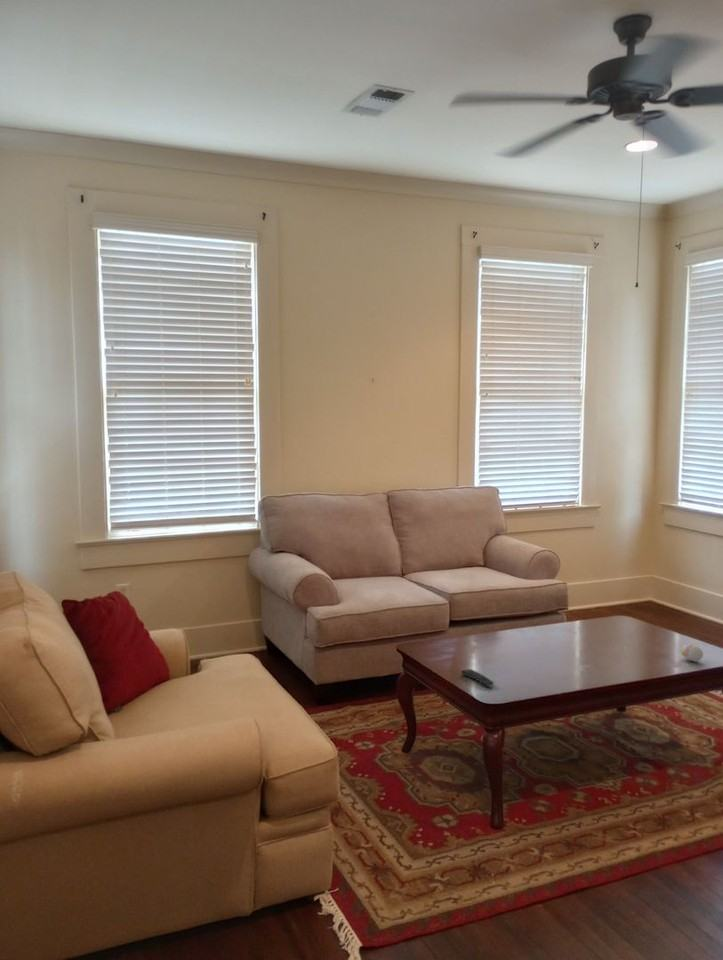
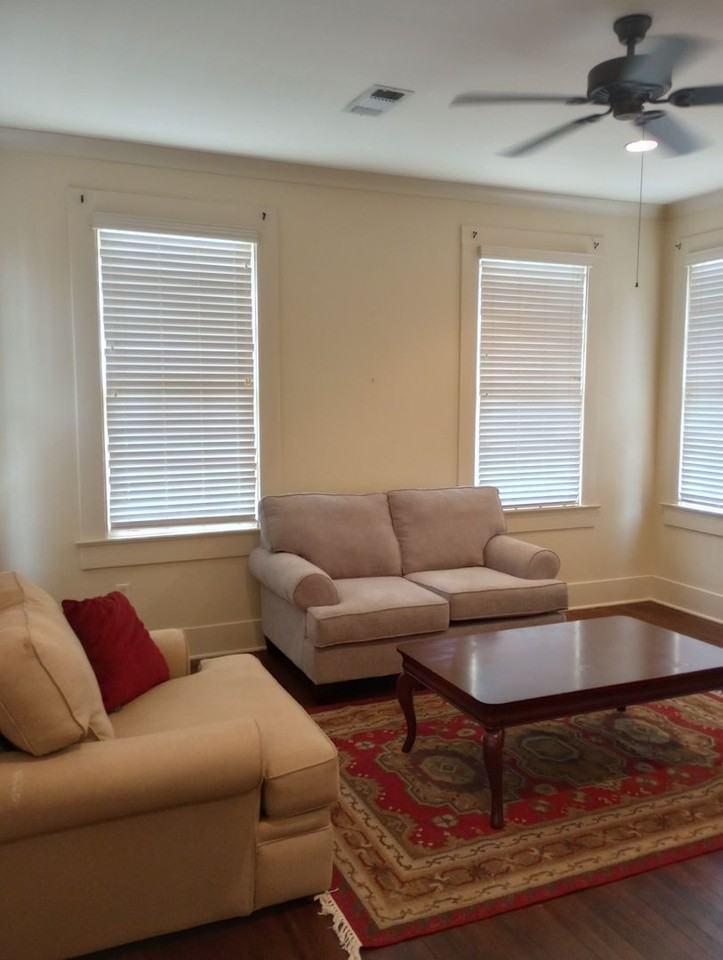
- decorative egg [680,643,704,662]
- remote control [460,668,495,688]
